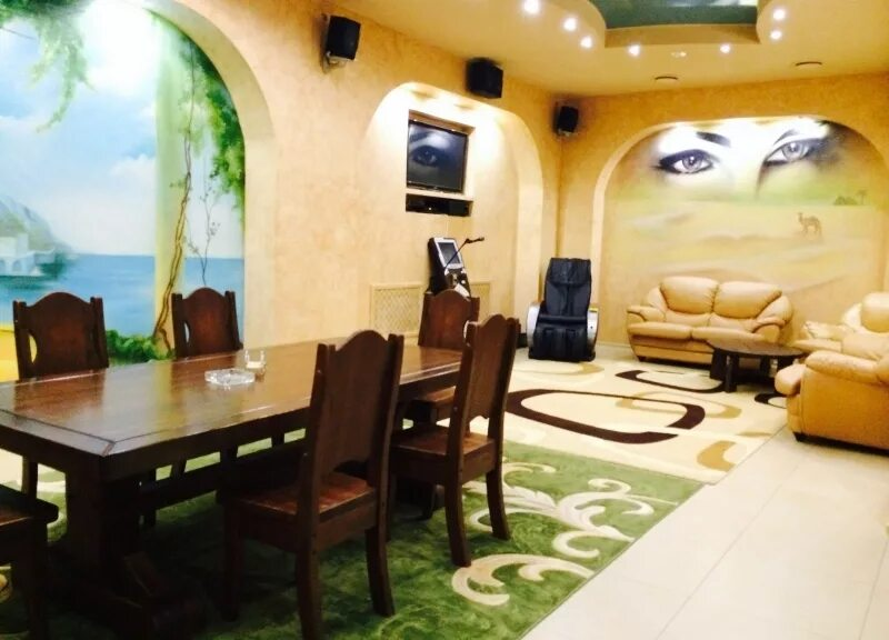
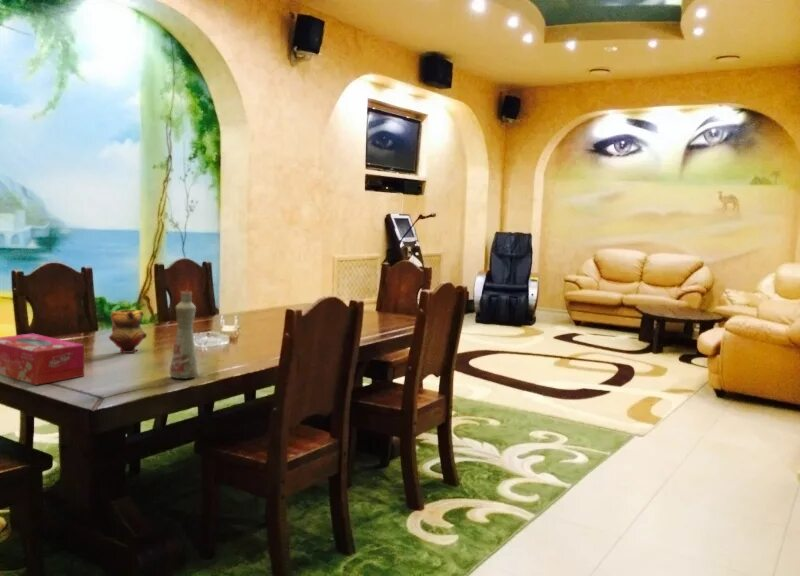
+ bottle [169,289,200,380]
+ tissue box [0,333,85,386]
+ teapot [108,309,148,354]
